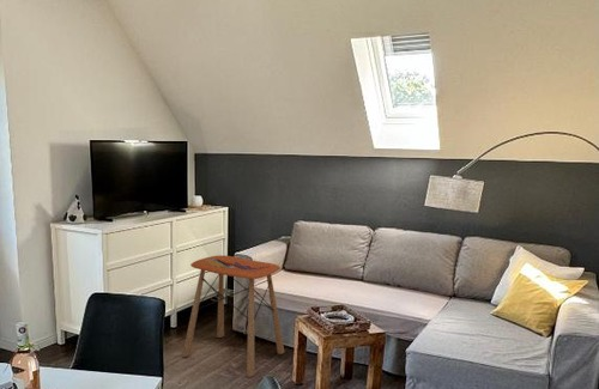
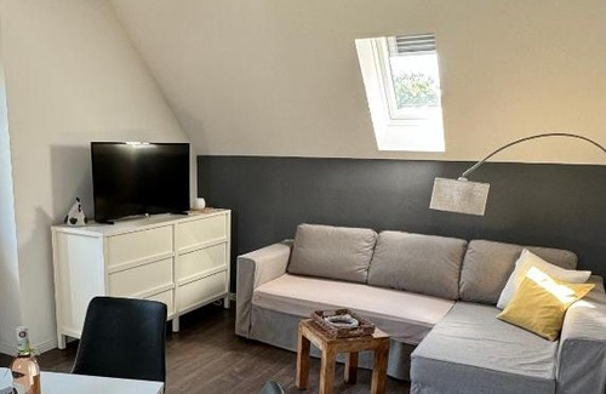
- side table [181,255,285,378]
